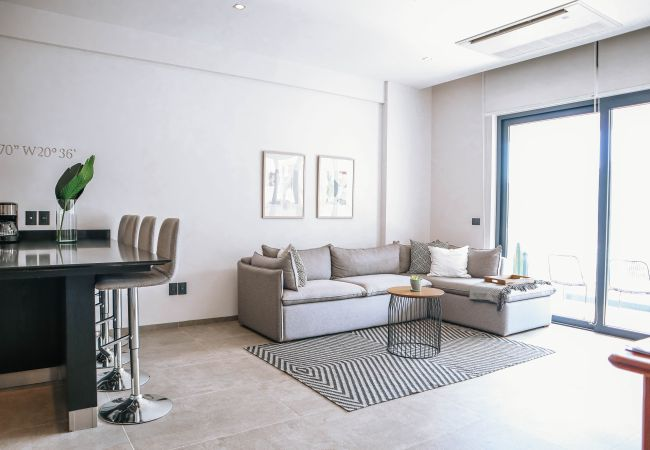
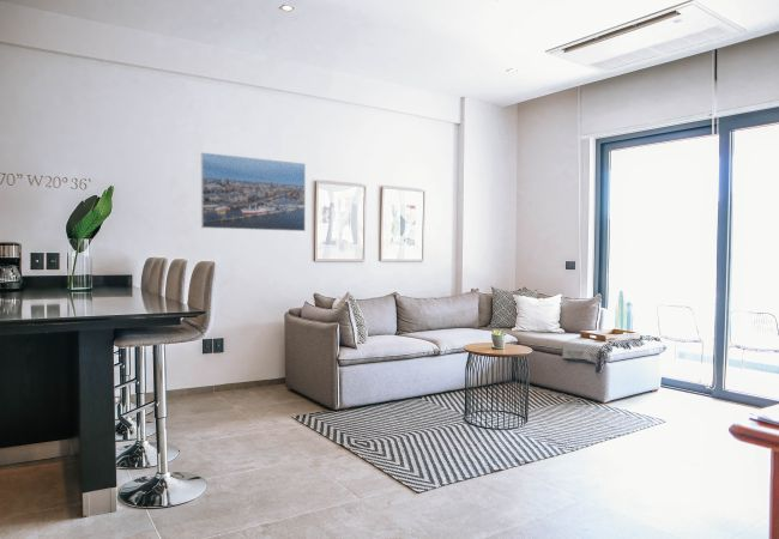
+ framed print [200,151,307,232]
